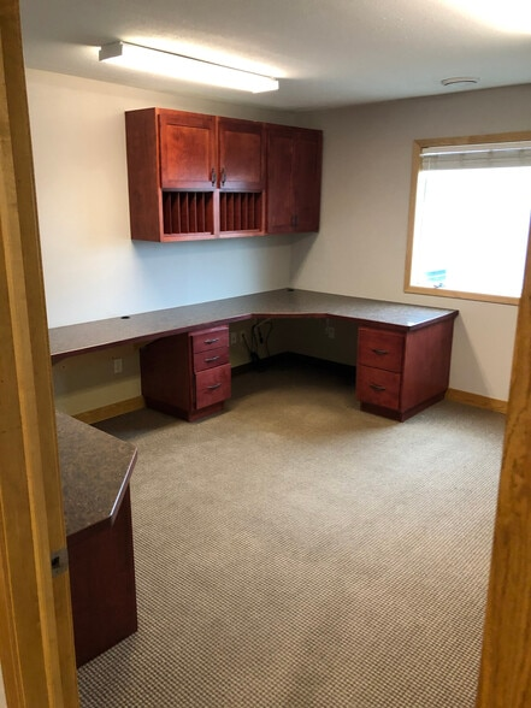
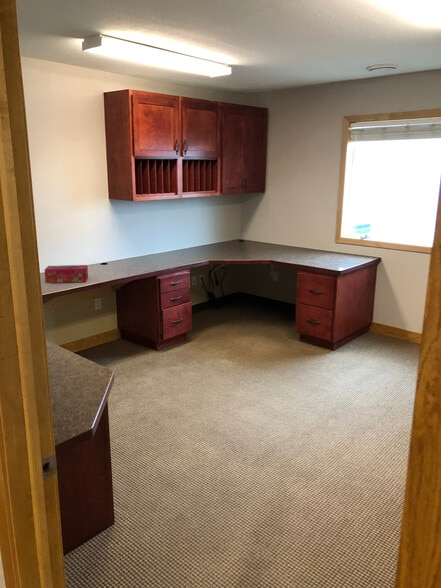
+ tissue box [43,264,89,284]
